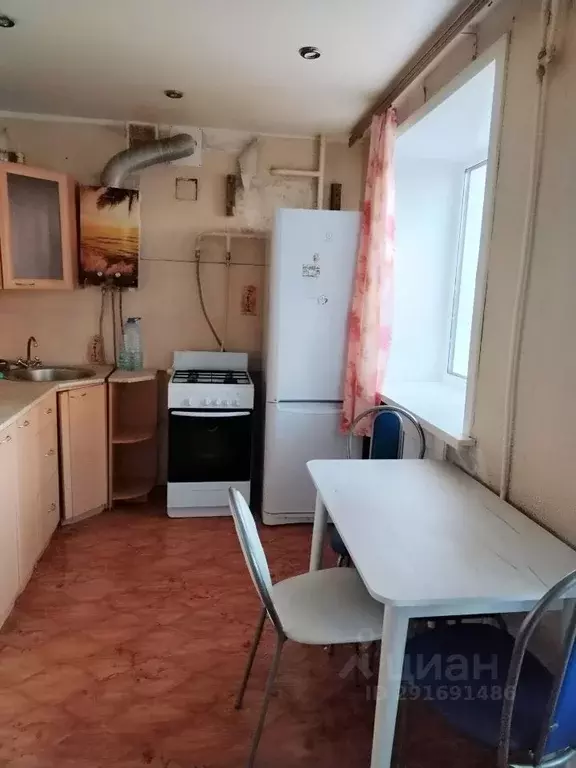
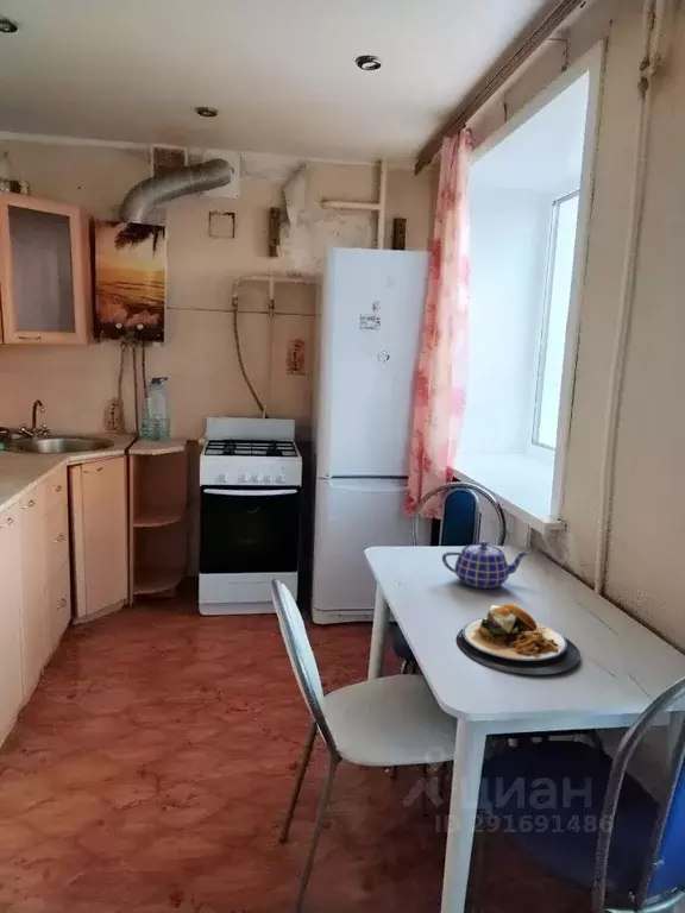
+ plate [454,603,582,675]
+ teapot [441,540,530,590]
